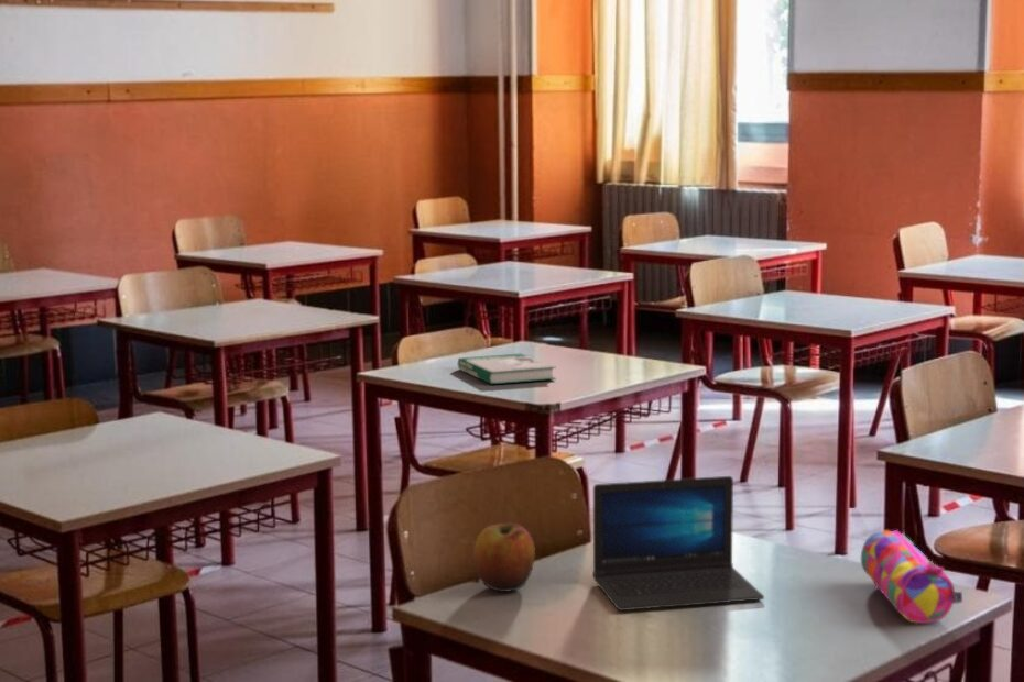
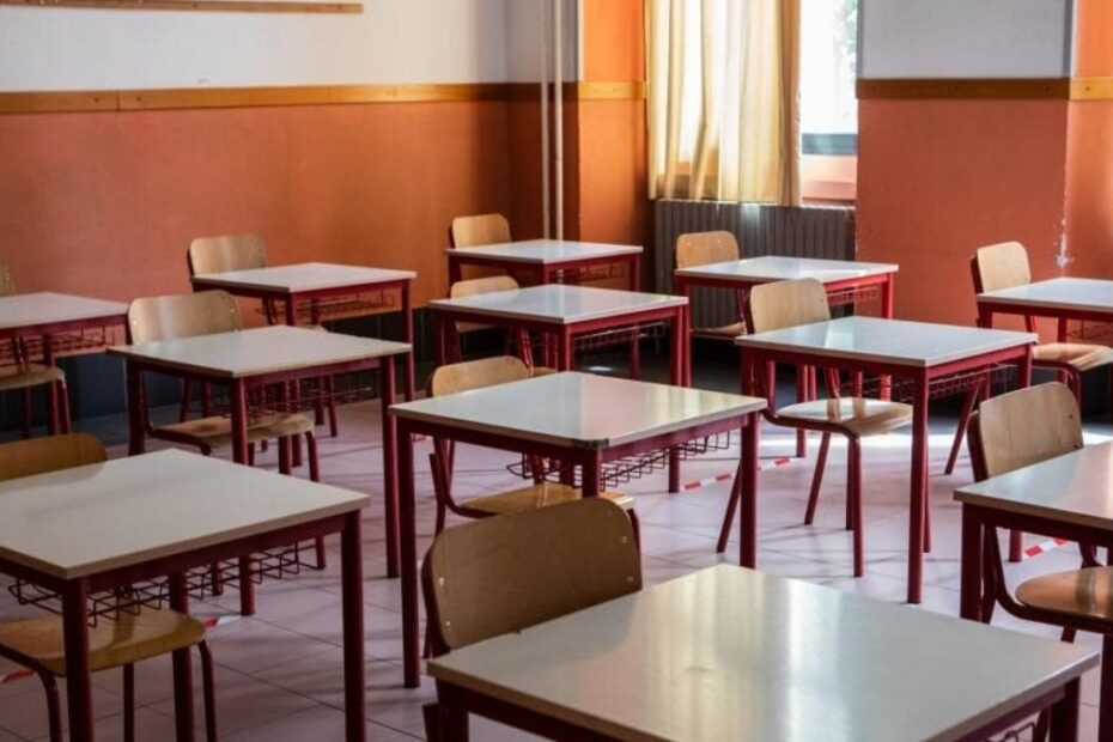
- apple [472,522,536,593]
- book [457,353,557,386]
- laptop [592,475,765,612]
- pencil case [860,529,963,625]
